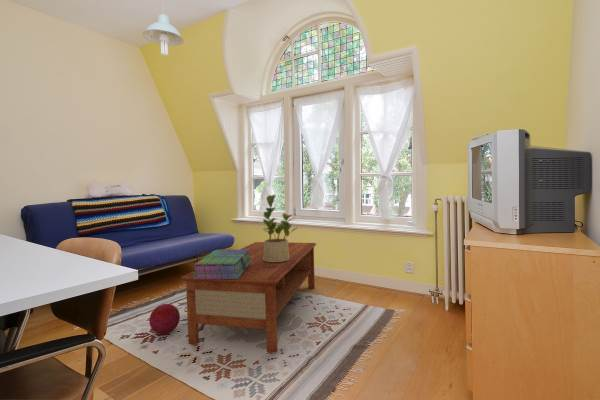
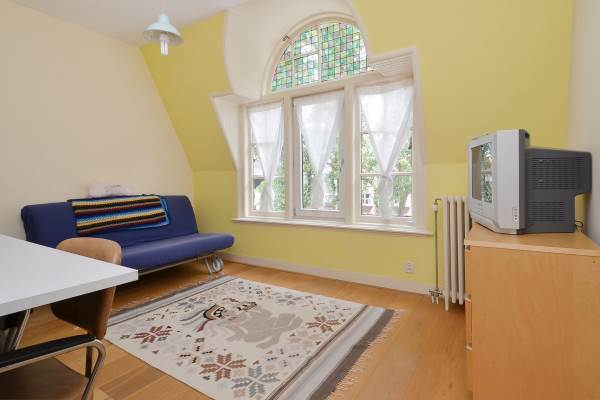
- potted plant [262,193,299,262]
- coffee table [180,241,317,354]
- stack of books [194,249,251,279]
- ball [148,303,181,335]
